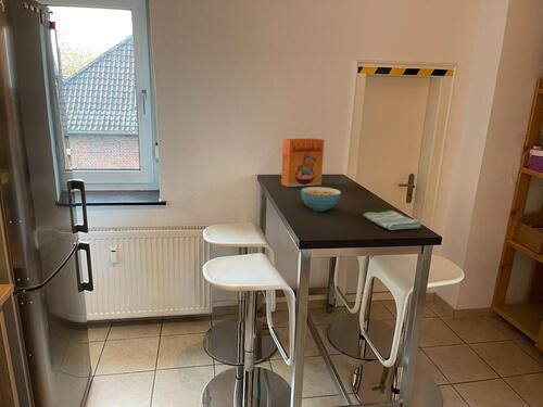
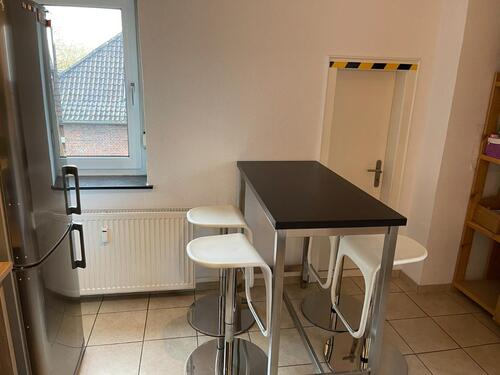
- cereal bowl [300,186,342,213]
- dish towel [362,209,422,231]
- cereal box [280,138,325,188]
